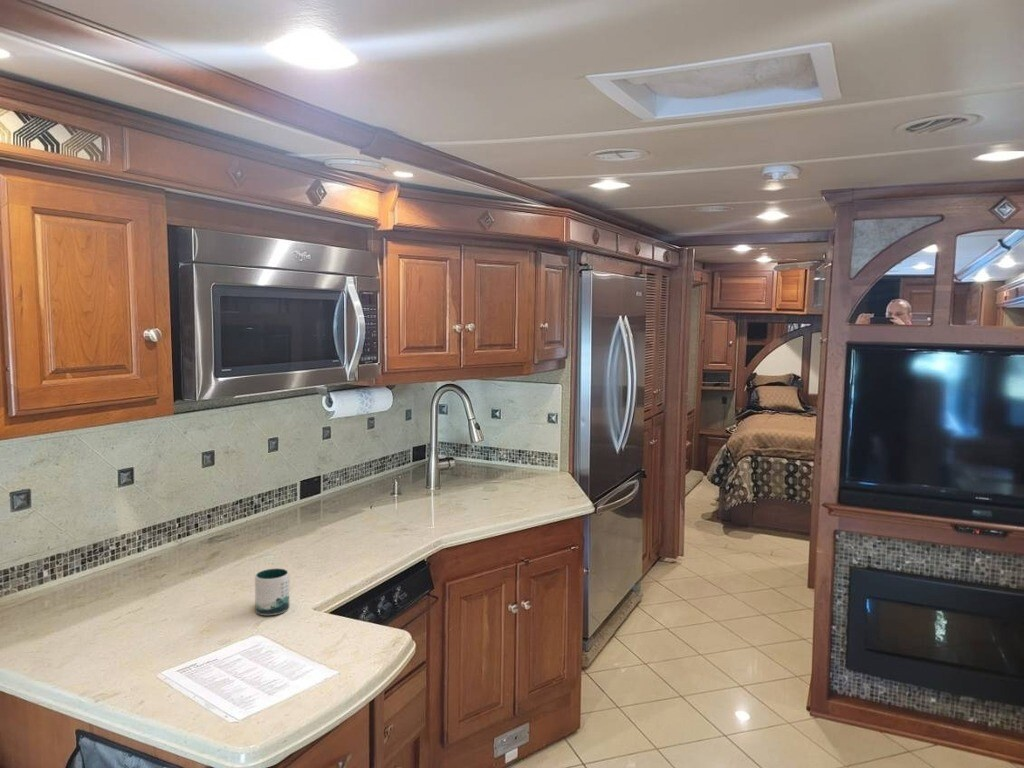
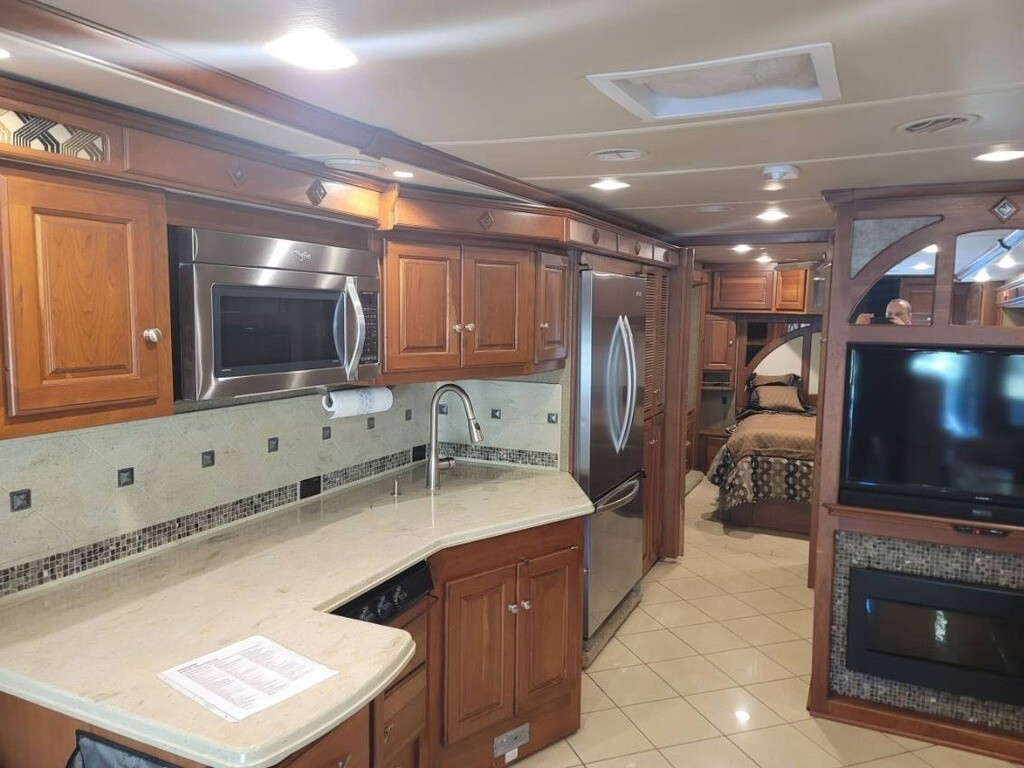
- mug [254,567,291,616]
